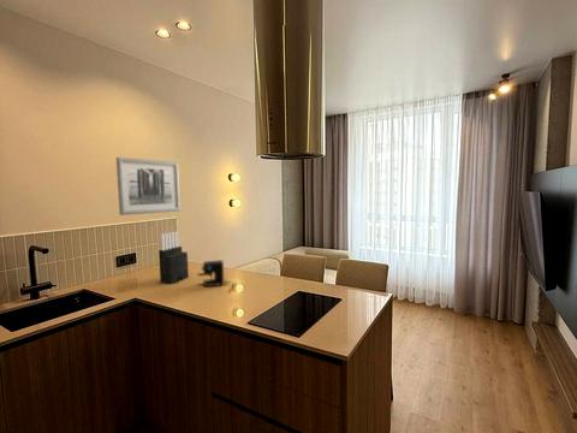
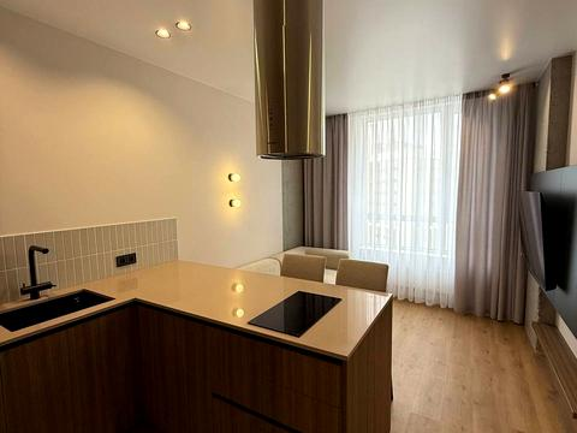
- coffee maker [196,259,233,292]
- wall art [115,156,182,216]
- knife block [157,231,190,285]
